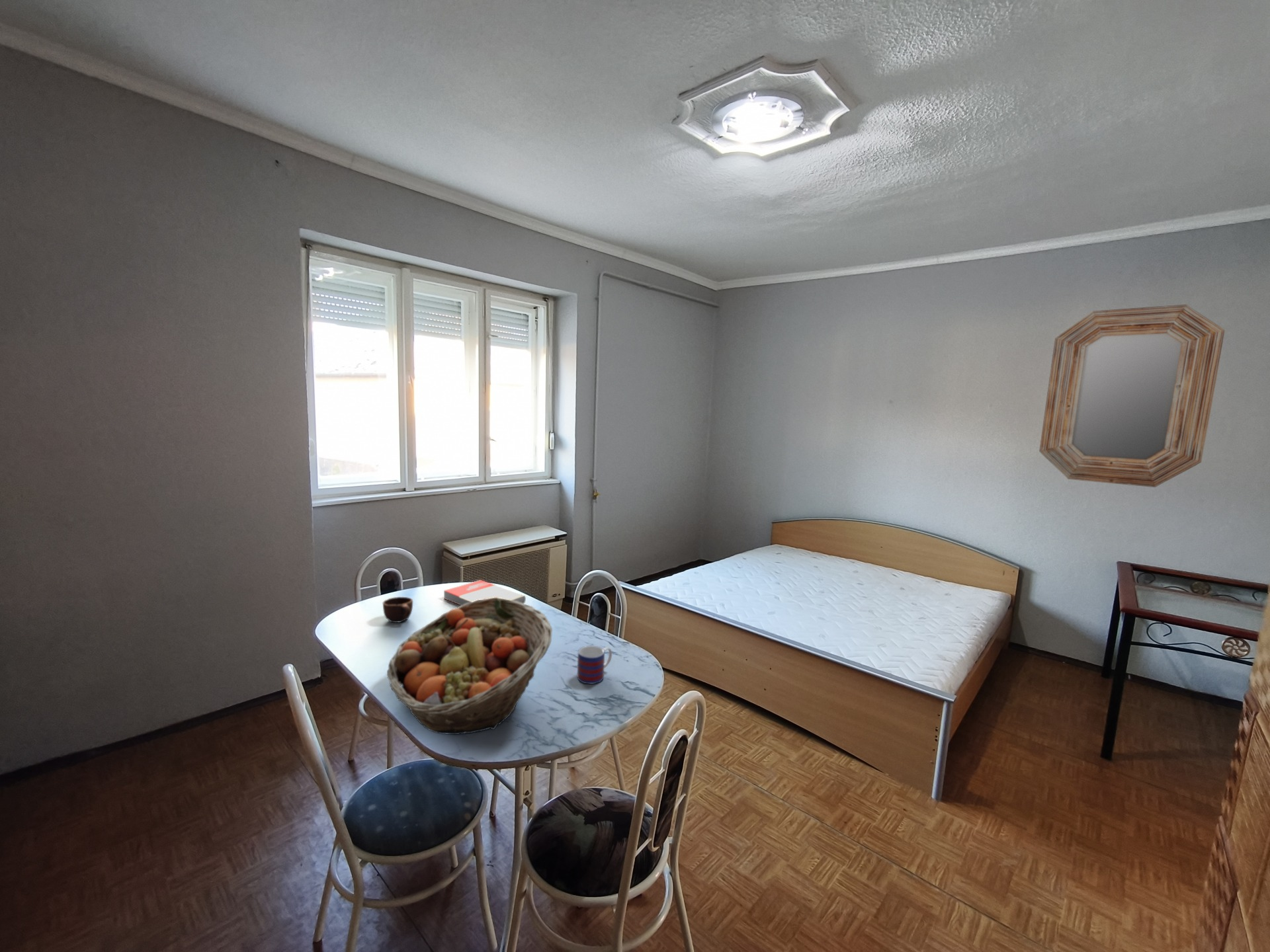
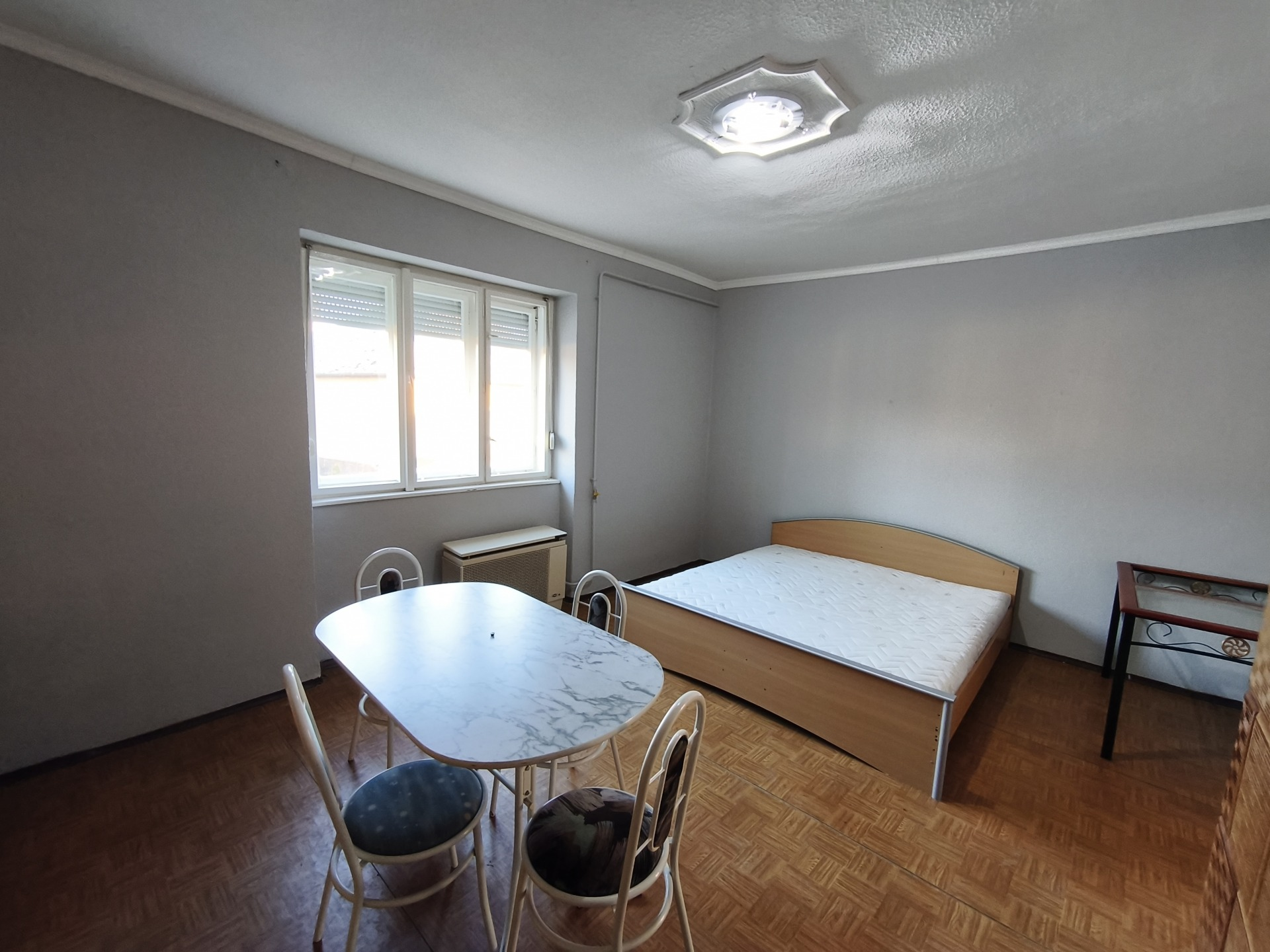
- home mirror [1038,304,1226,488]
- mug [382,596,413,623]
- book [443,579,527,606]
- fruit basket [386,597,553,735]
- mug [577,645,613,684]
